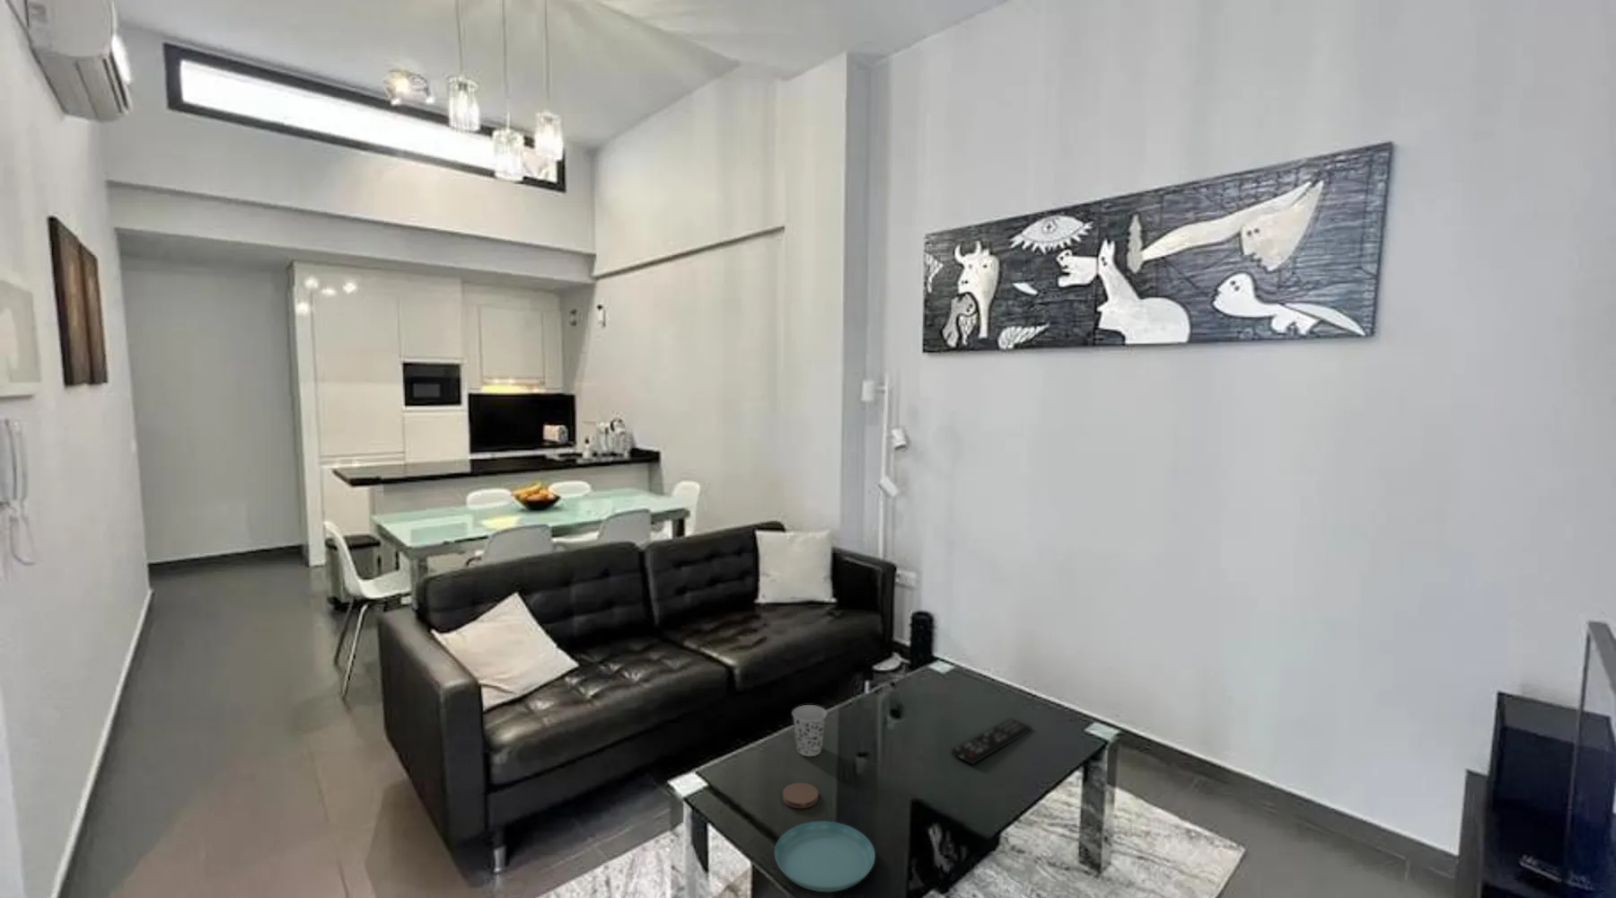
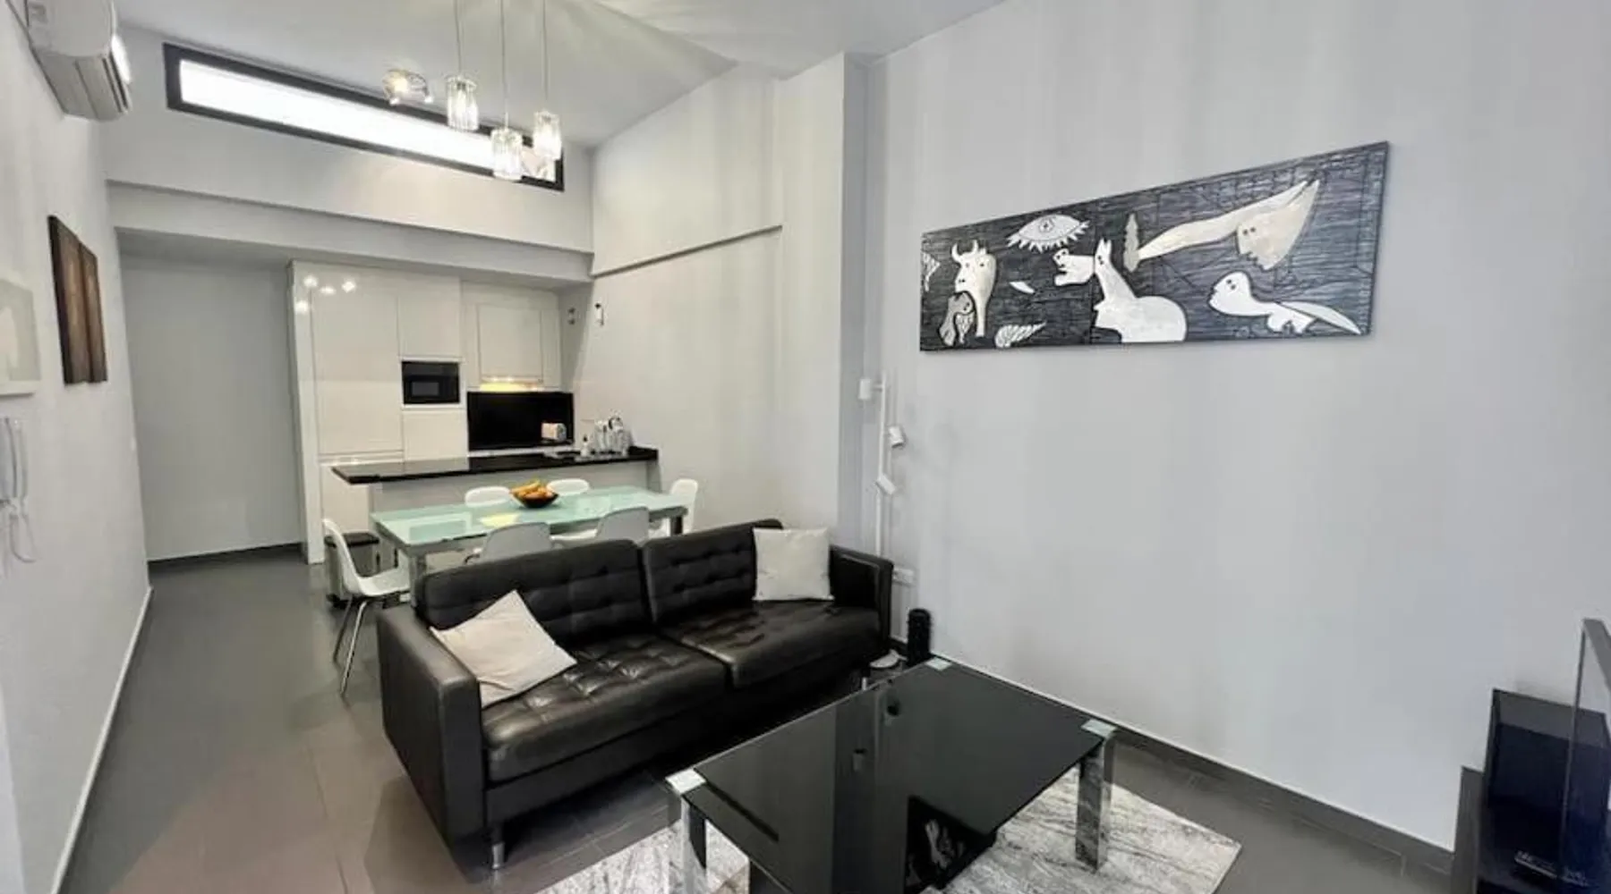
- remote control [951,718,1032,765]
- coaster [781,782,820,810]
- cup [791,704,828,758]
- saucer [774,821,877,892]
